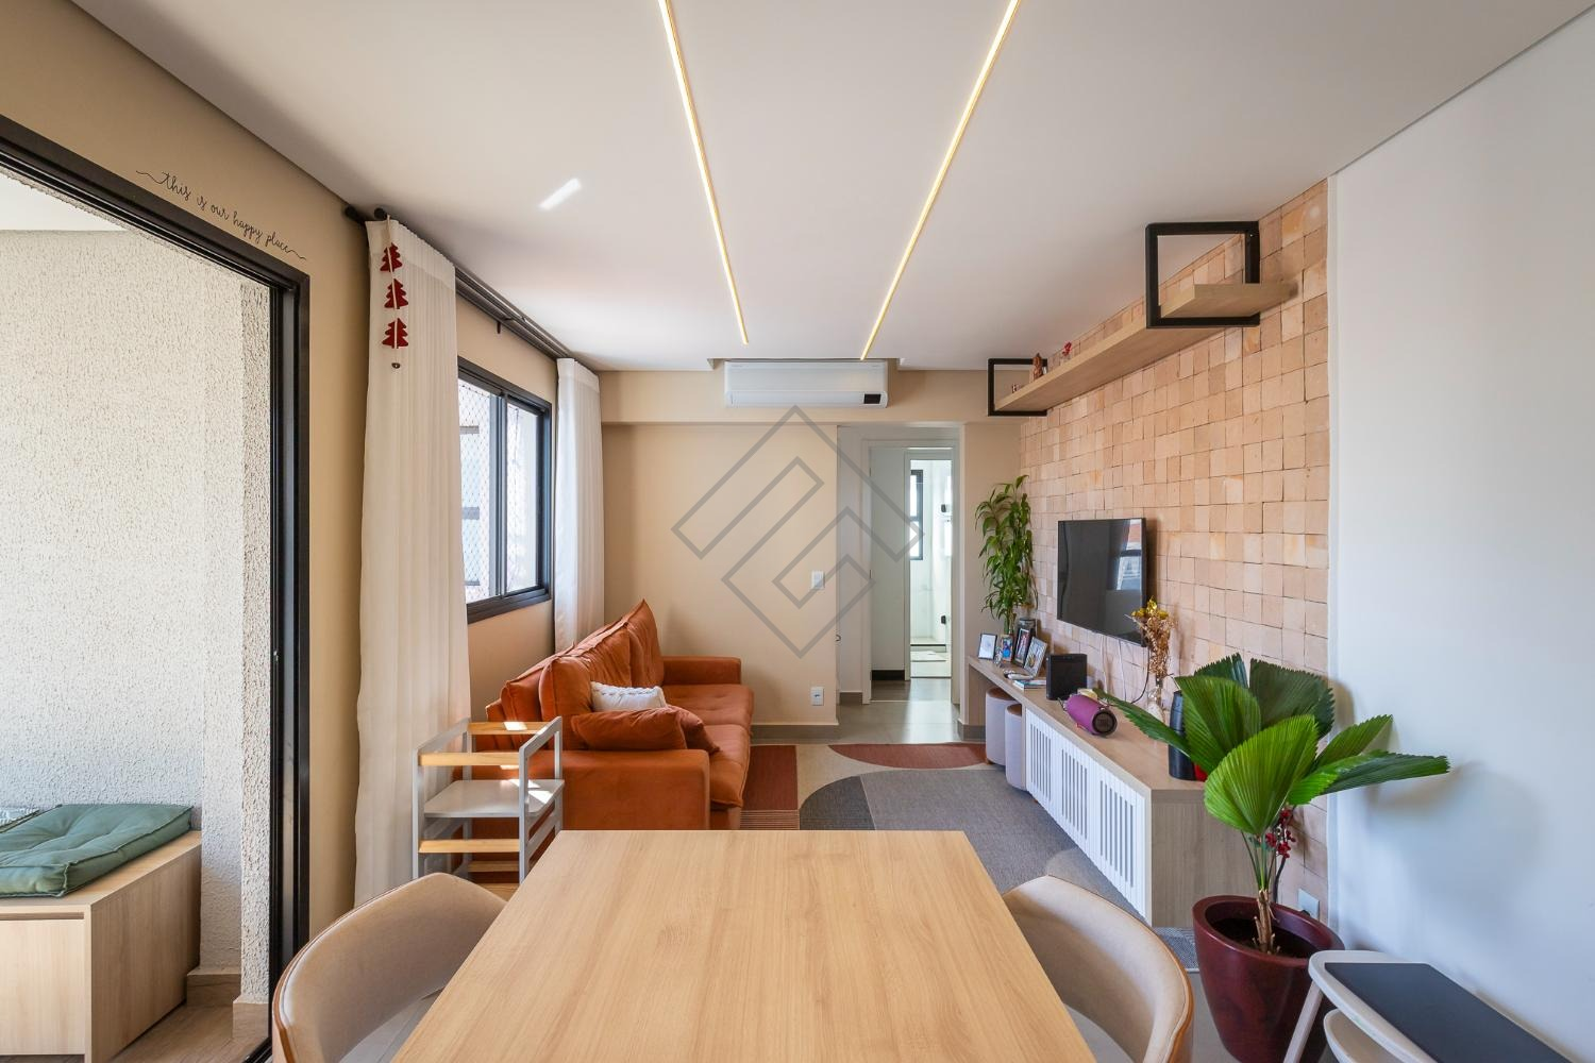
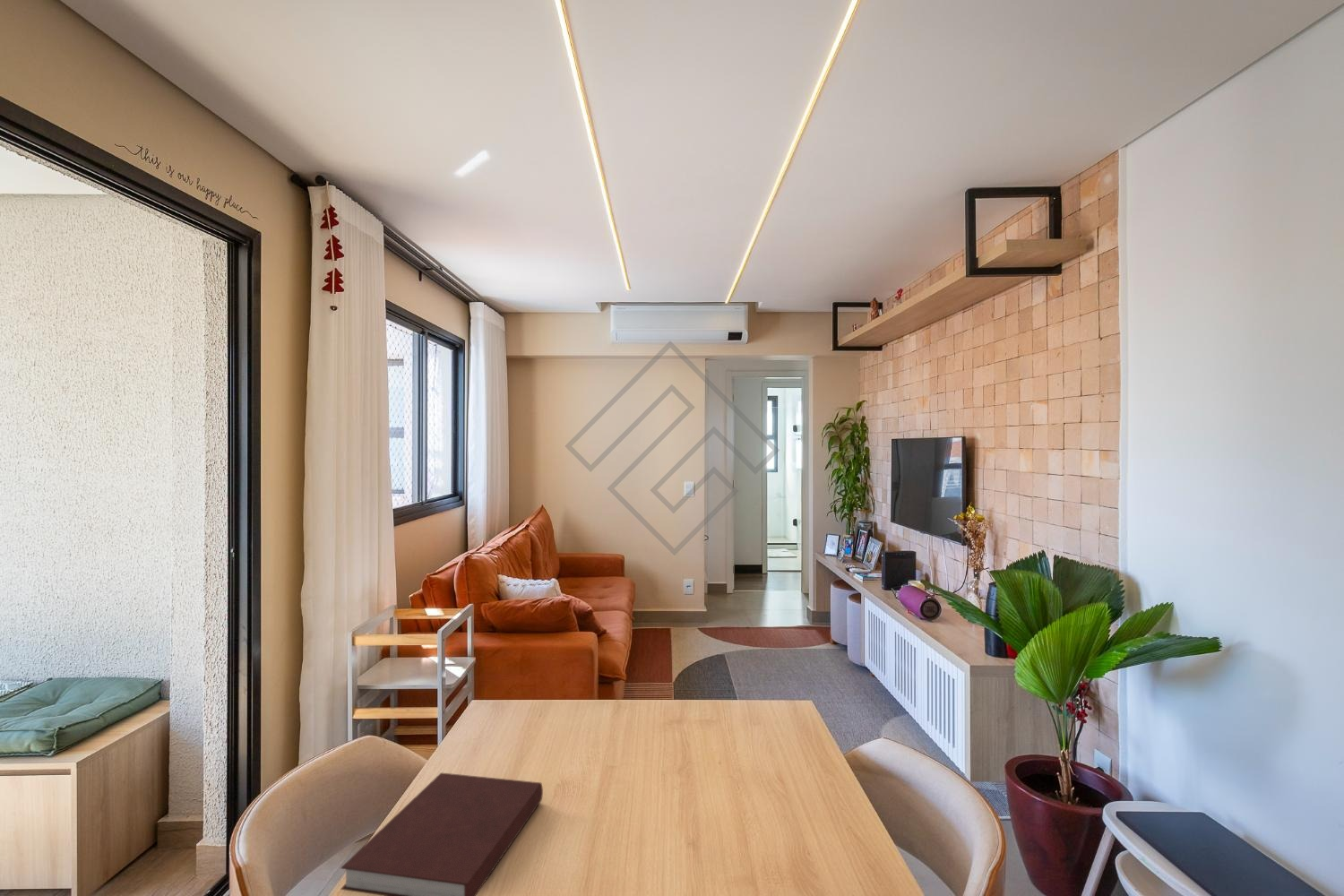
+ notebook [340,771,544,896]
